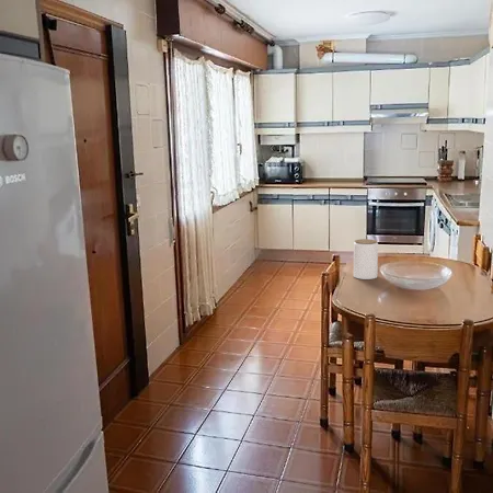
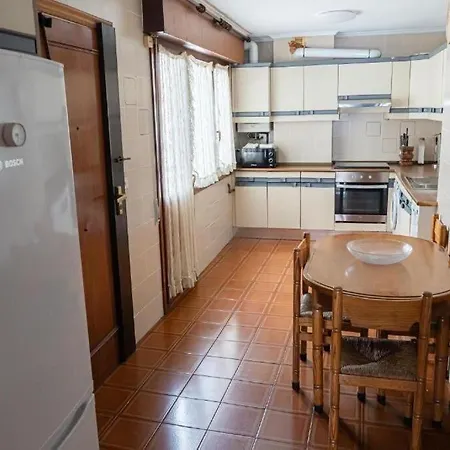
- jar [353,238,379,280]
